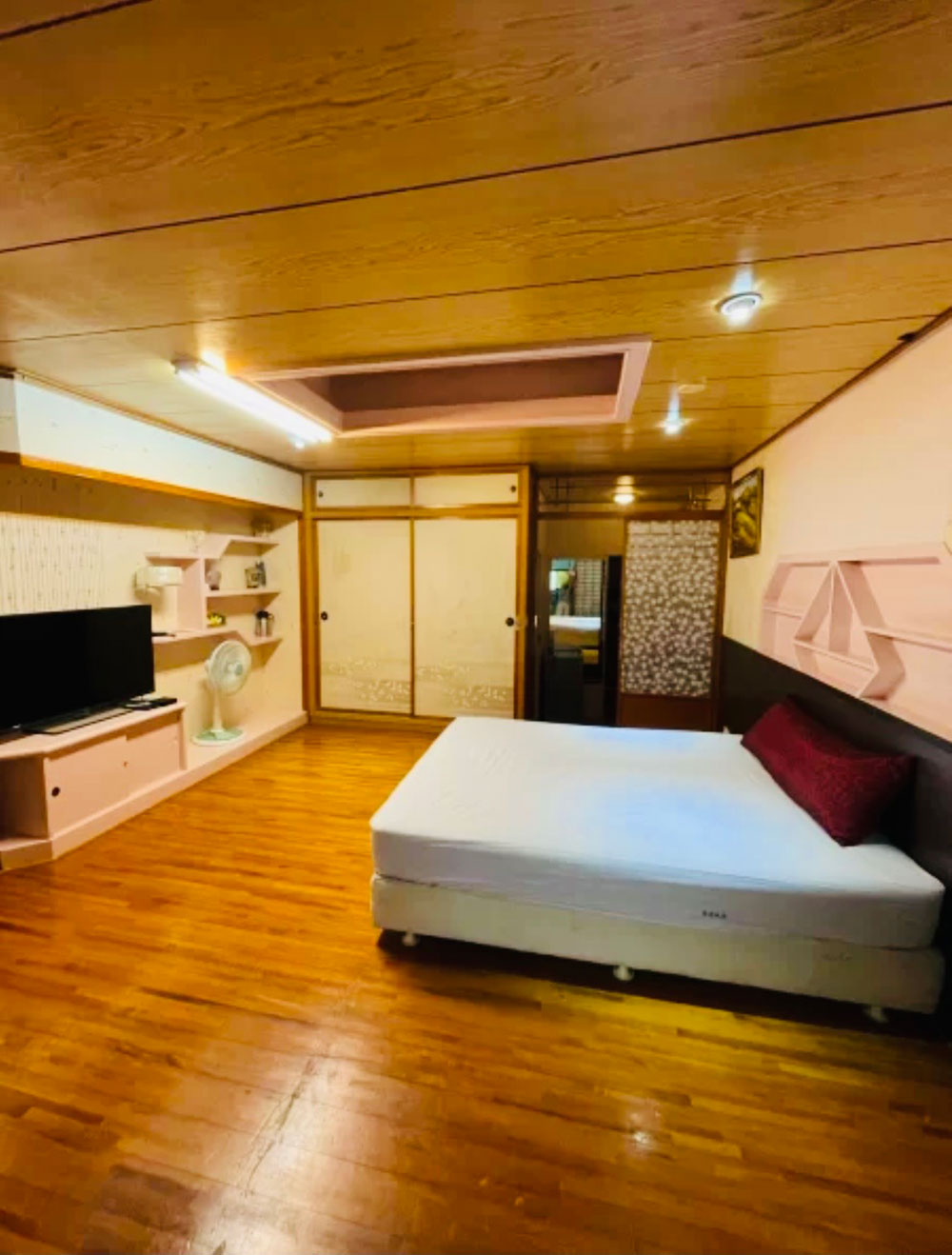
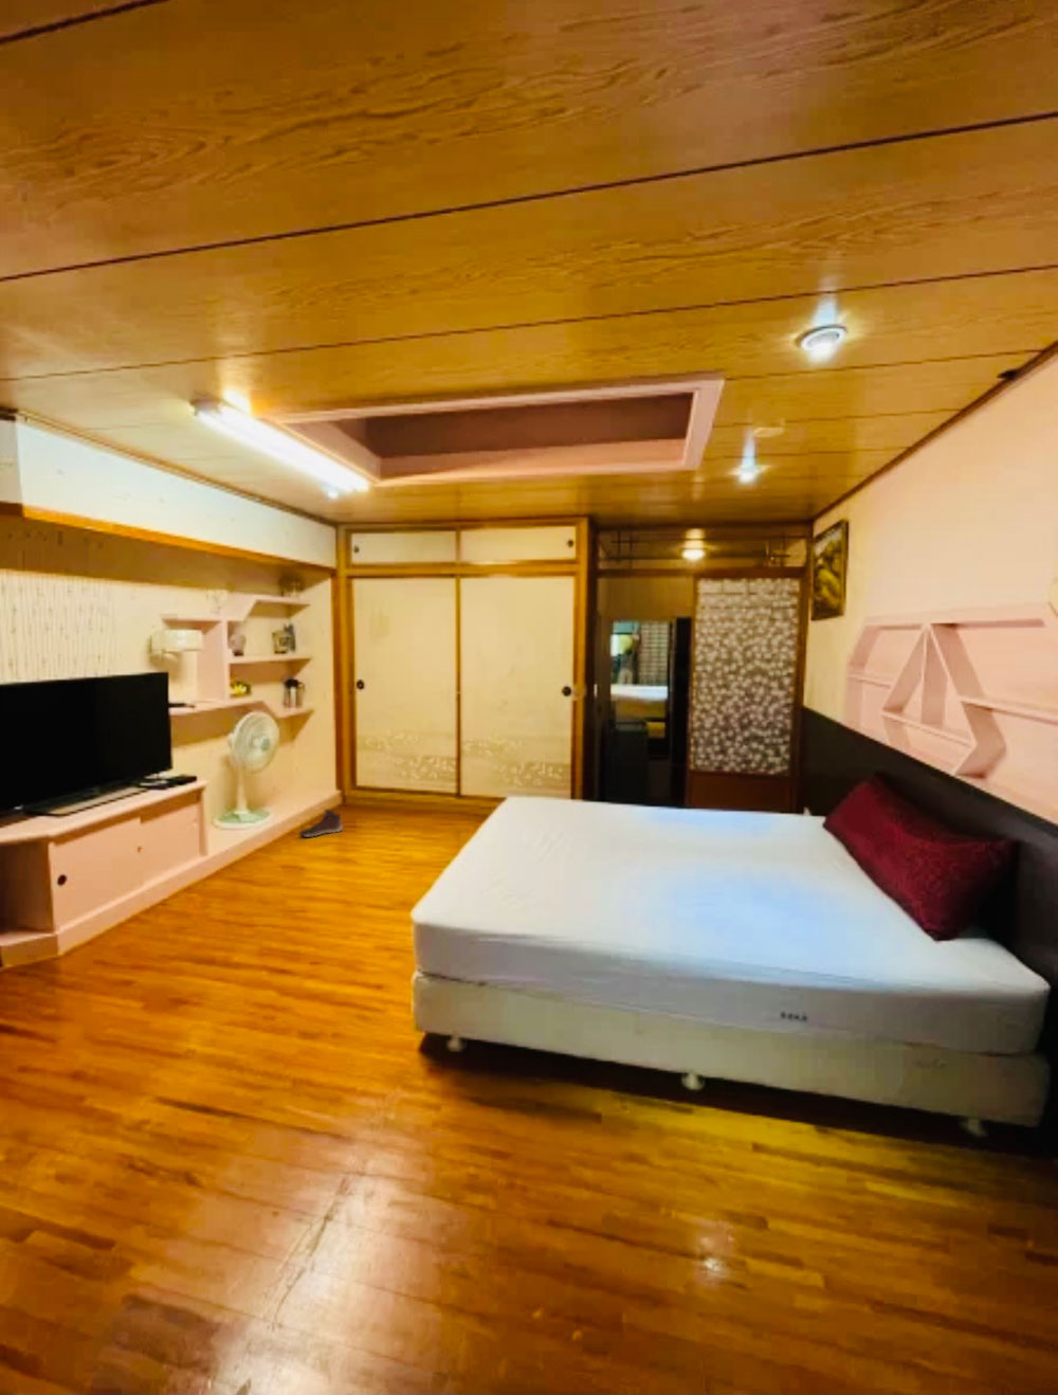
+ sneaker [298,808,343,838]
